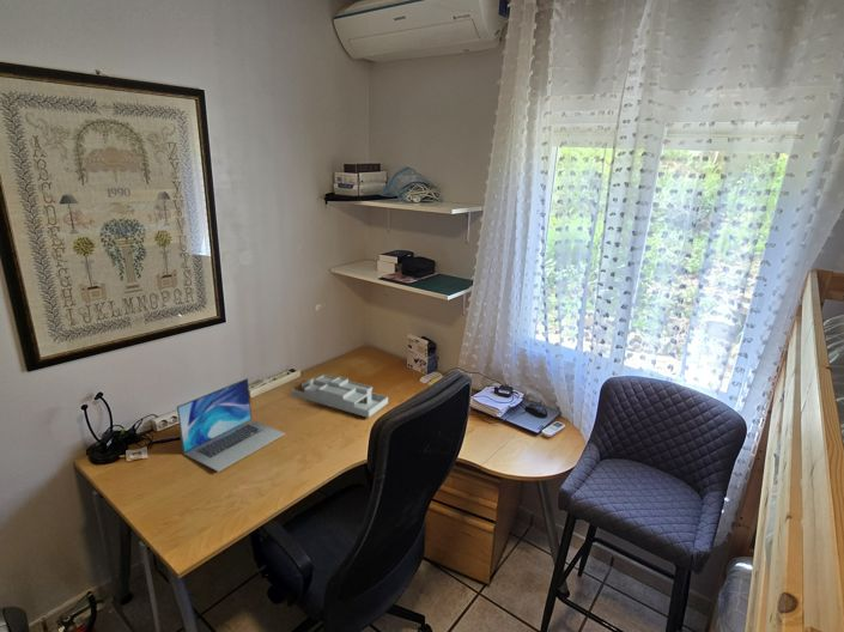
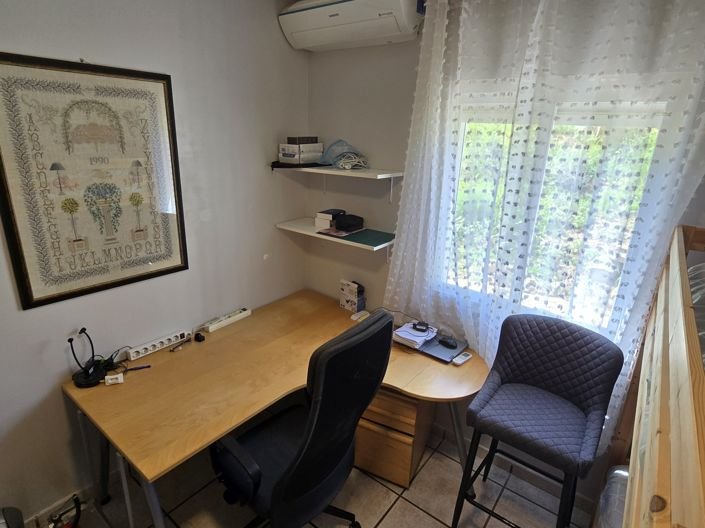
- desk organizer [291,373,389,419]
- laptop [176,377,286,473]
